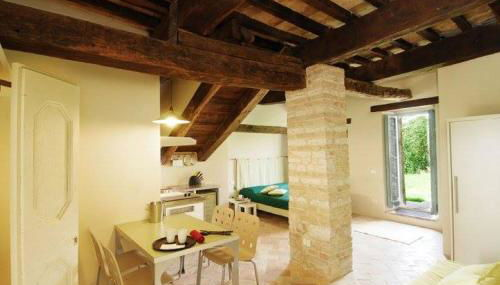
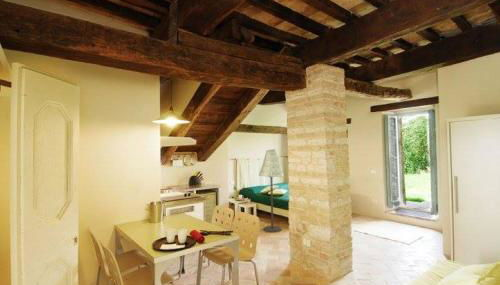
+ floor lamp [258,148,285,233]
